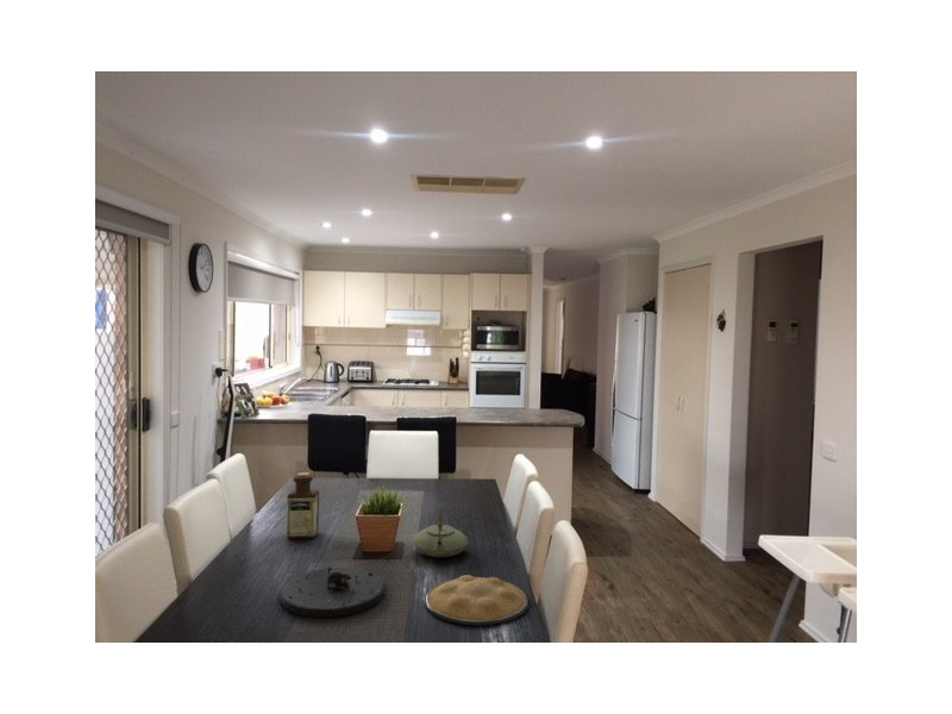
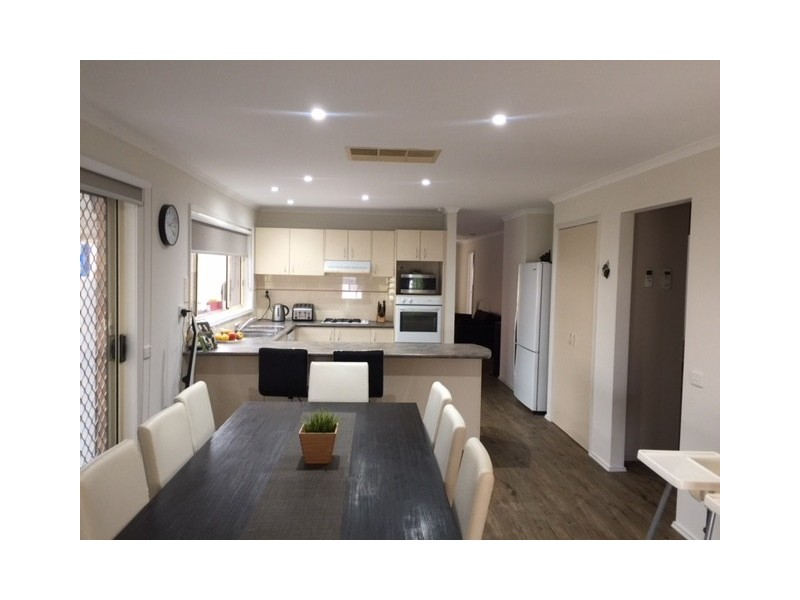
- plate [424,574,530,627]
- plate [278,566,387,619]
- teapot [411,505,470,558]
- bottle [286,471,320,539]
